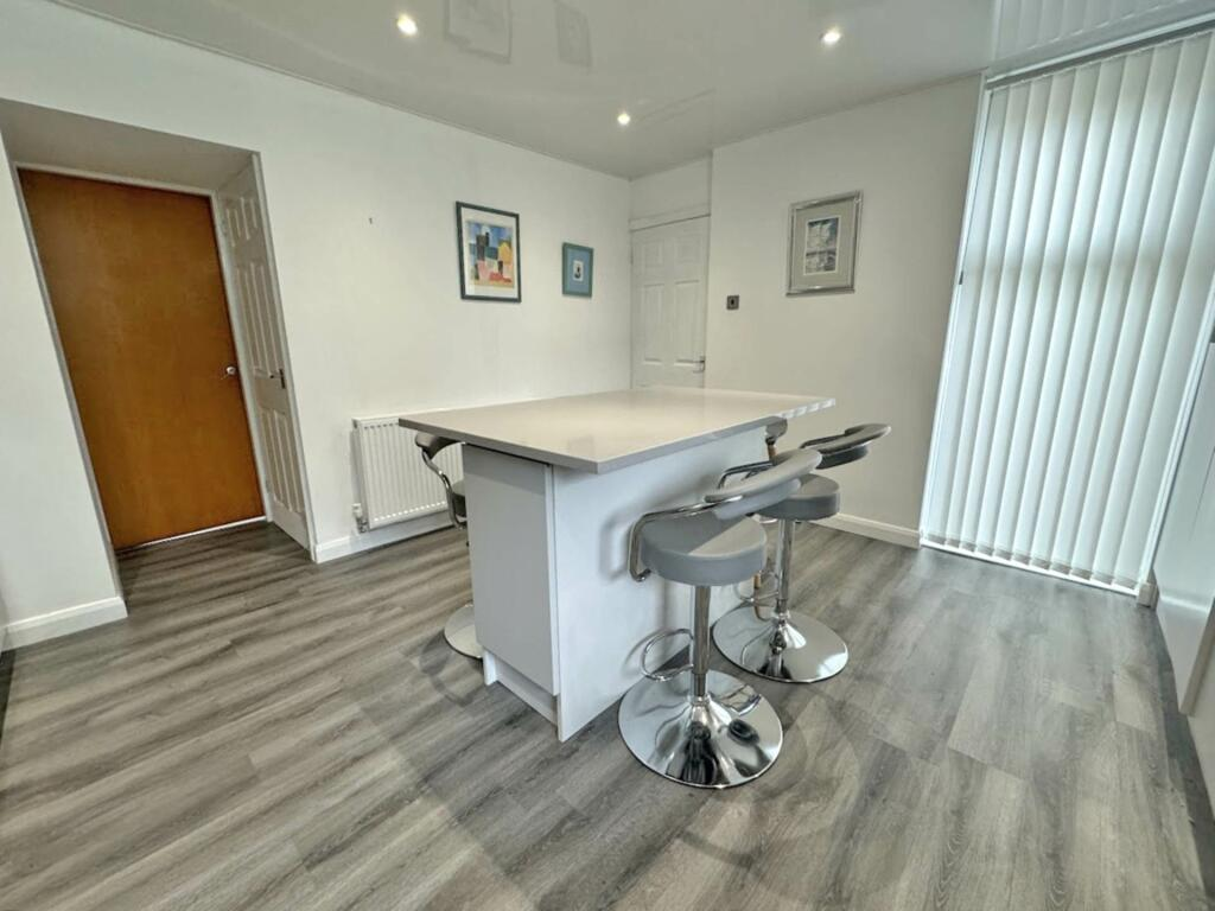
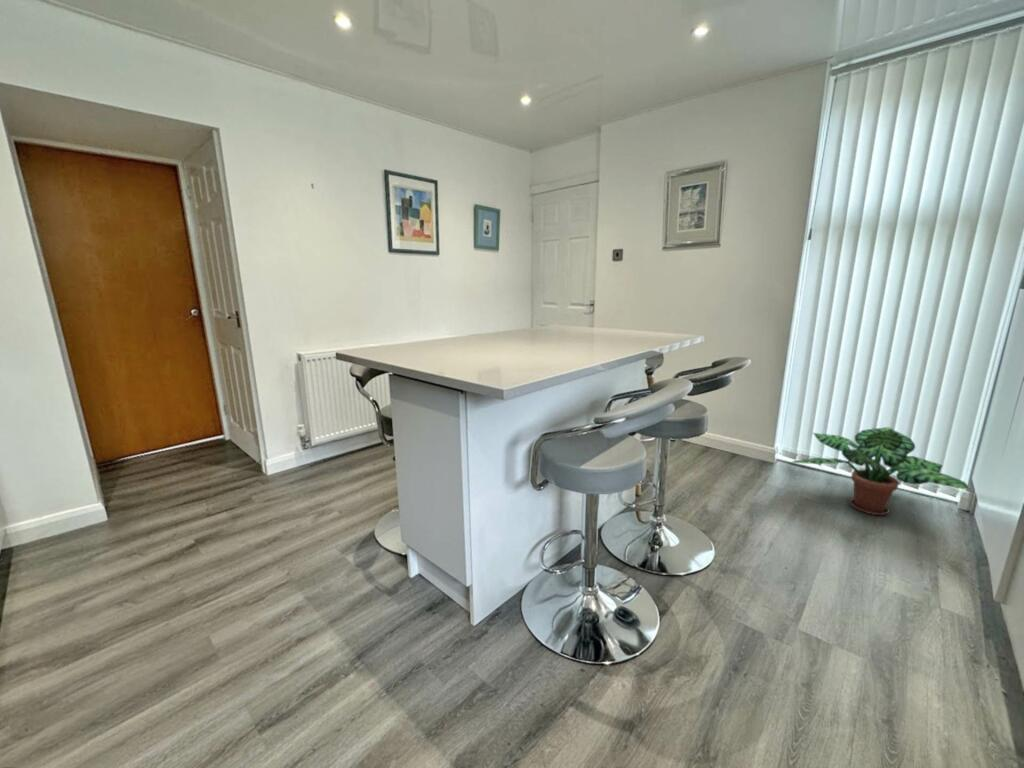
+ potted plant [790,426,971,516]
